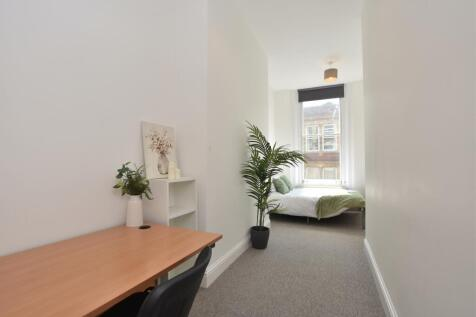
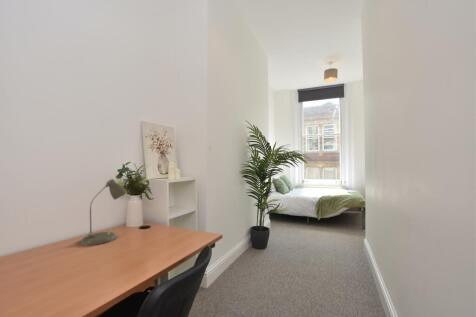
+ desk lamp [80,178,128,246]
